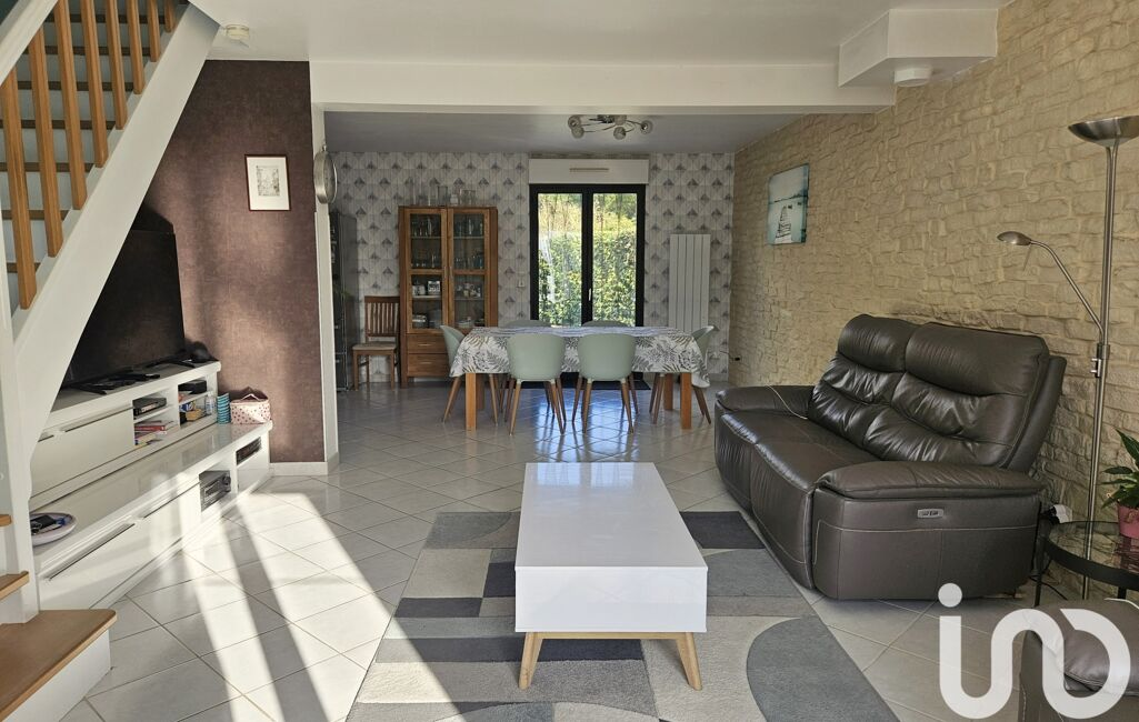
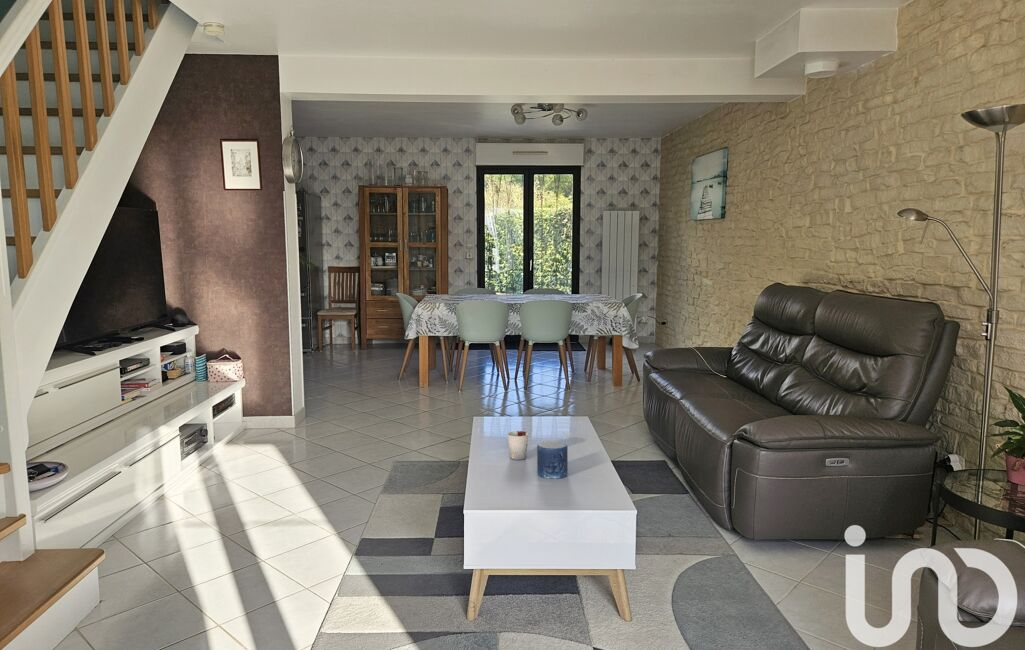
+ candle [536,440,569,479]
+ cup [507,430,529,461]
